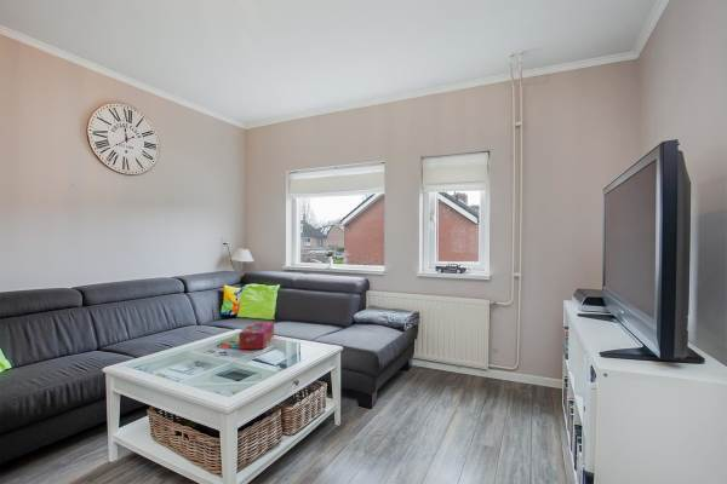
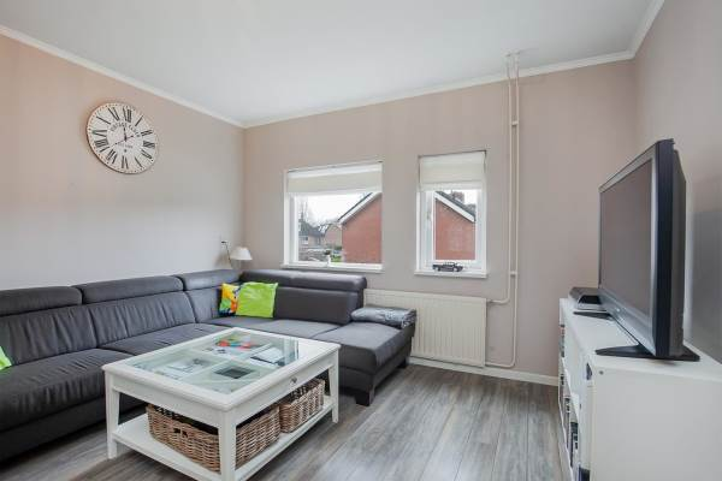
- tissue box [237,321,275,350]
